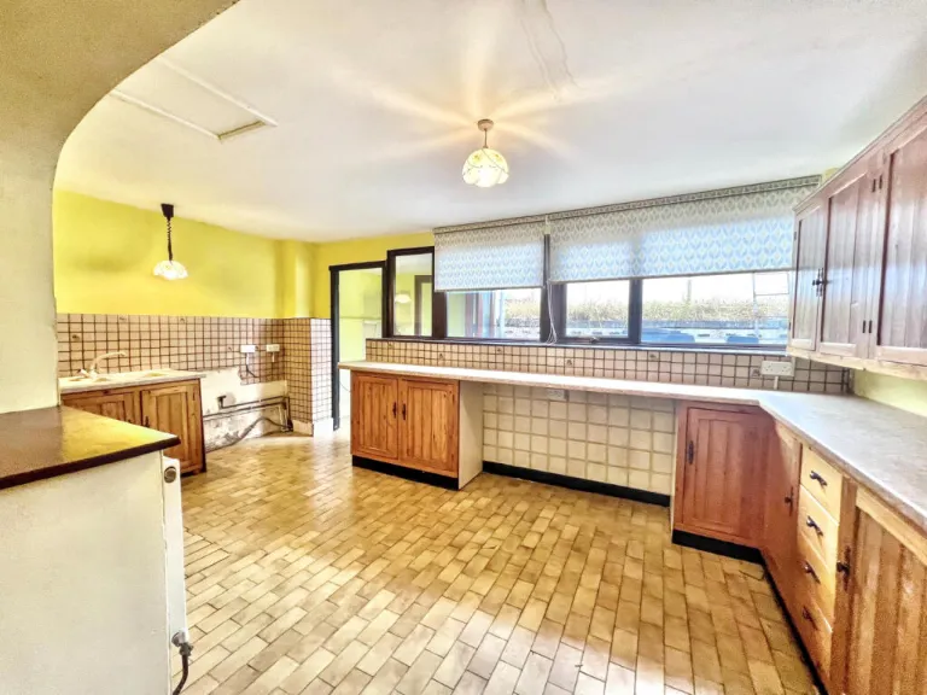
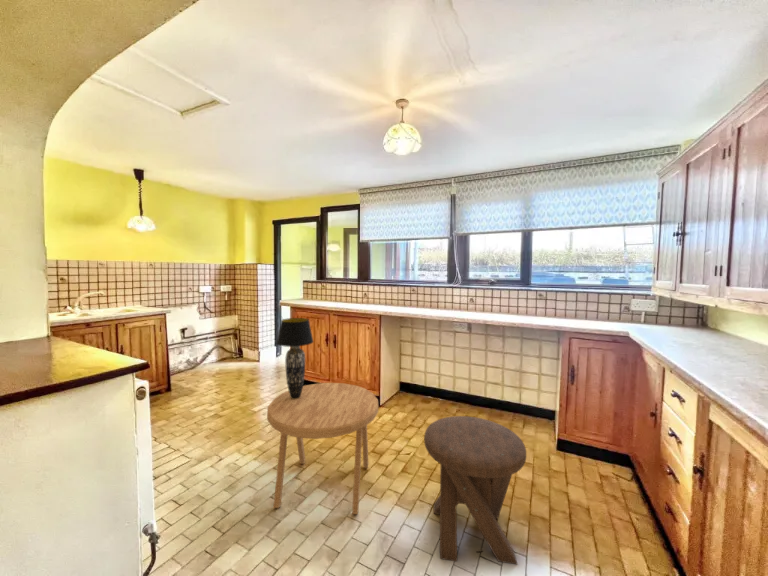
+ music stool [423,415,527,565]
+ side table [266,382,379,515]
+ table lamp [276,317,315,399]
